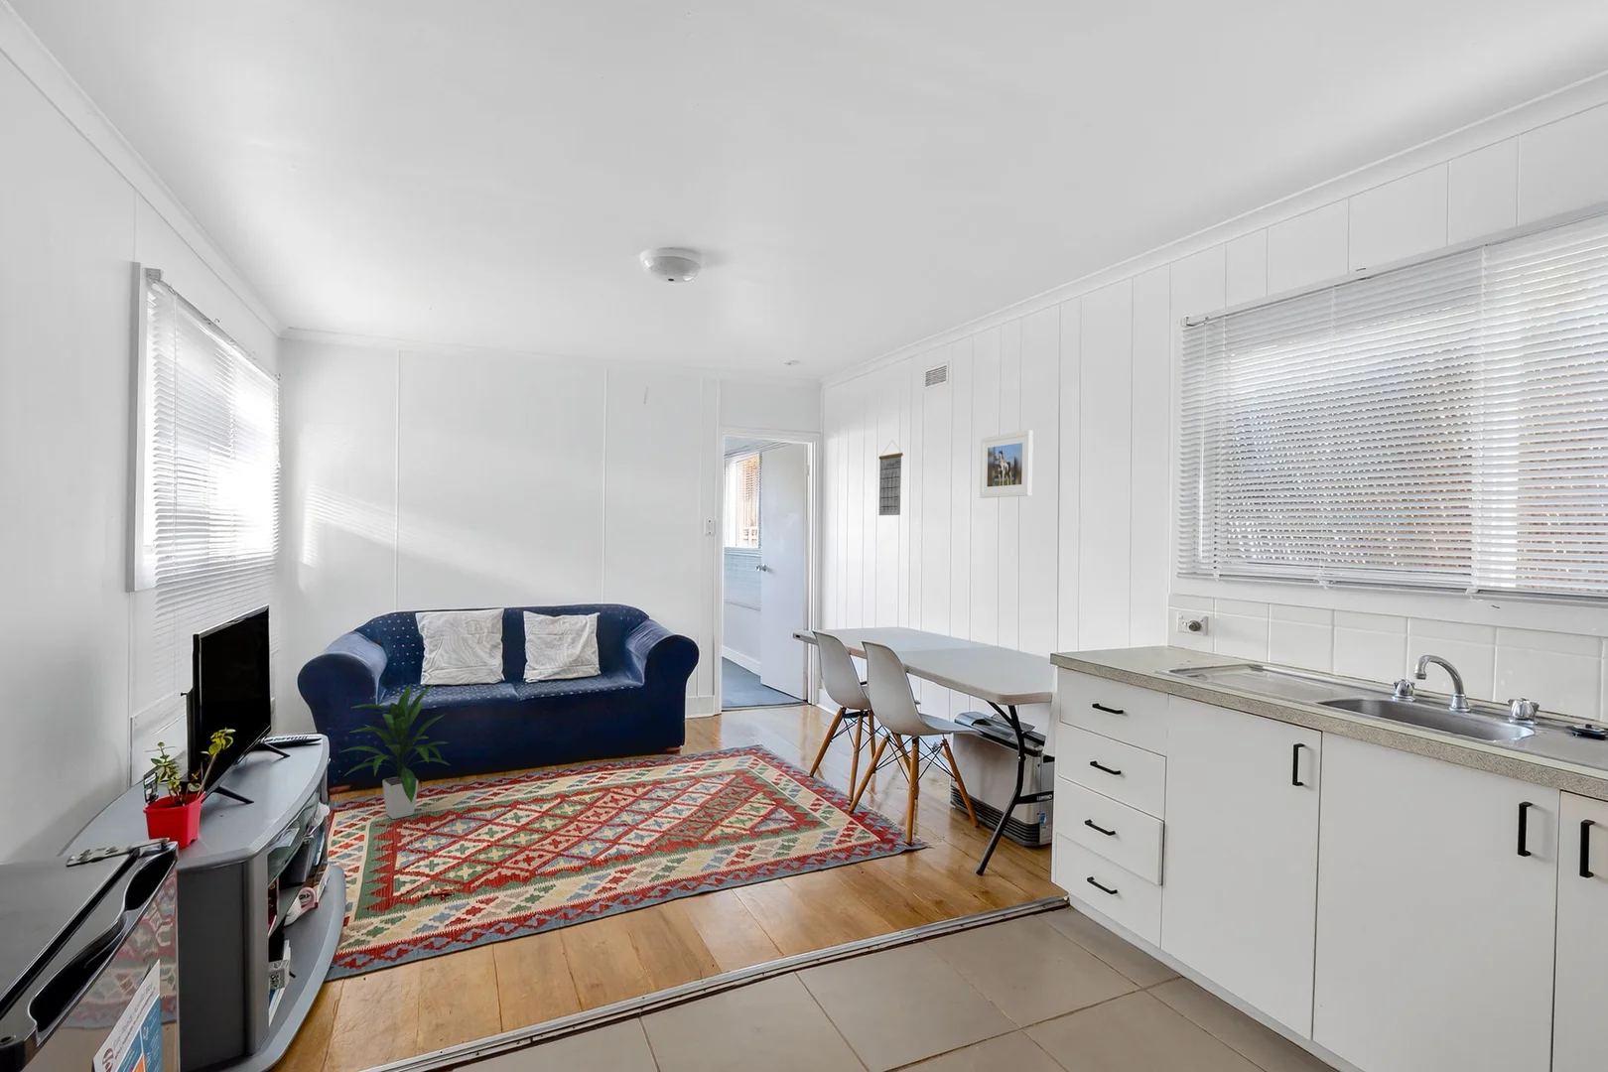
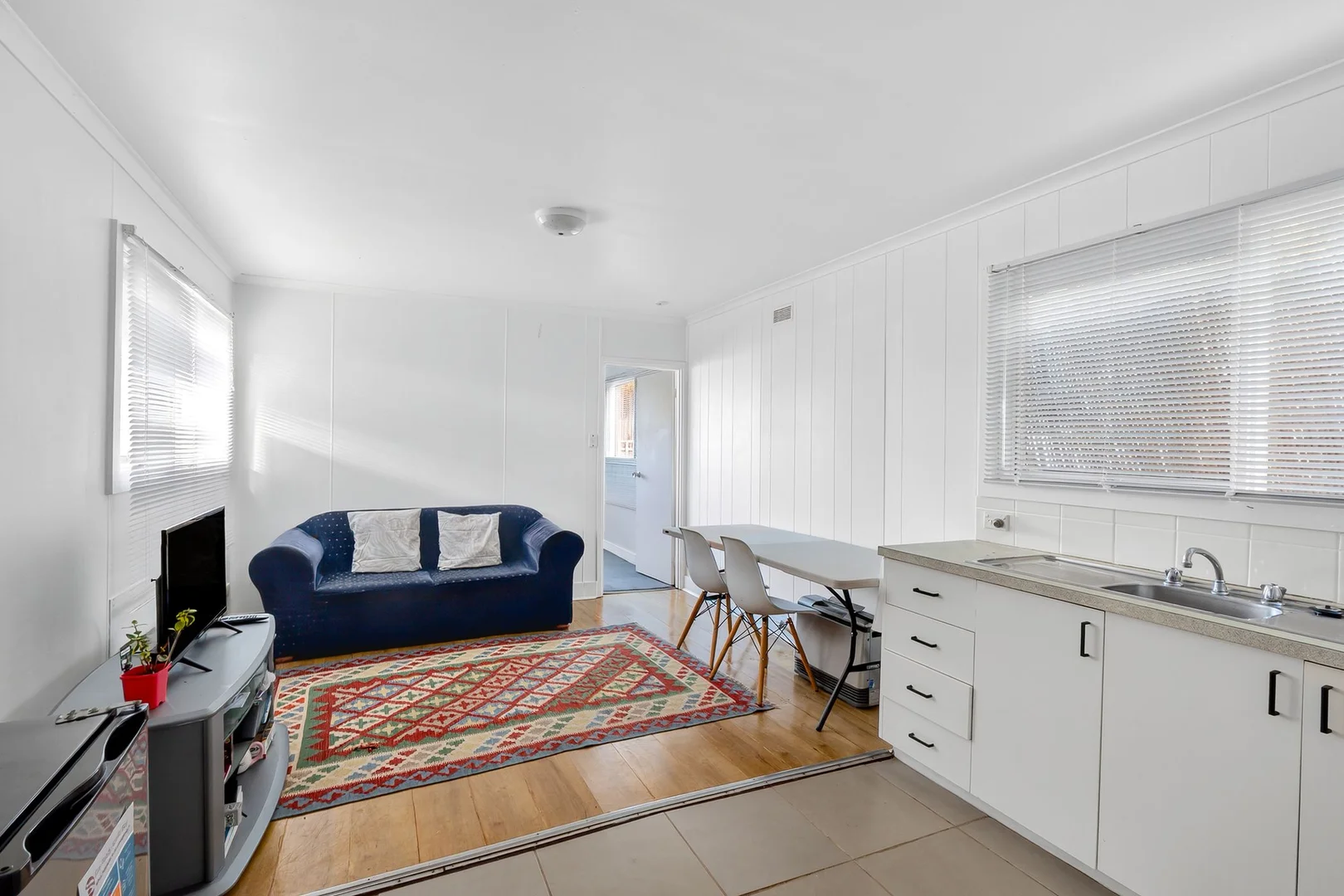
- calendar [877,440,904,516]
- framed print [979,428,1034,499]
- indoor plant [340,683,451,820]
